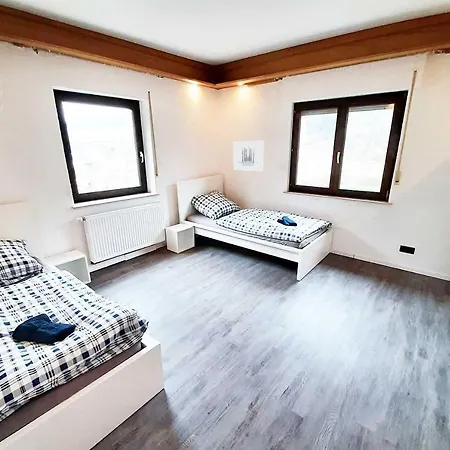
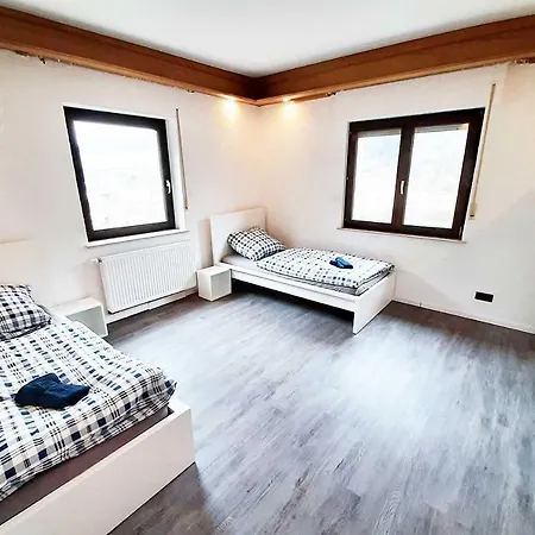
- wall art [233,140,265,173]
